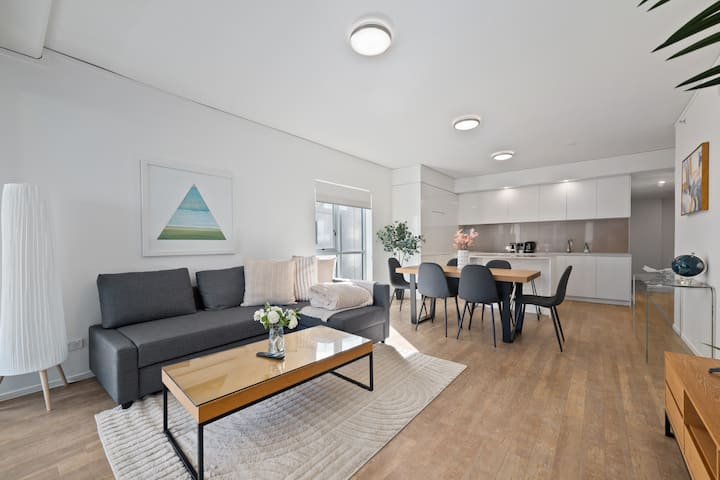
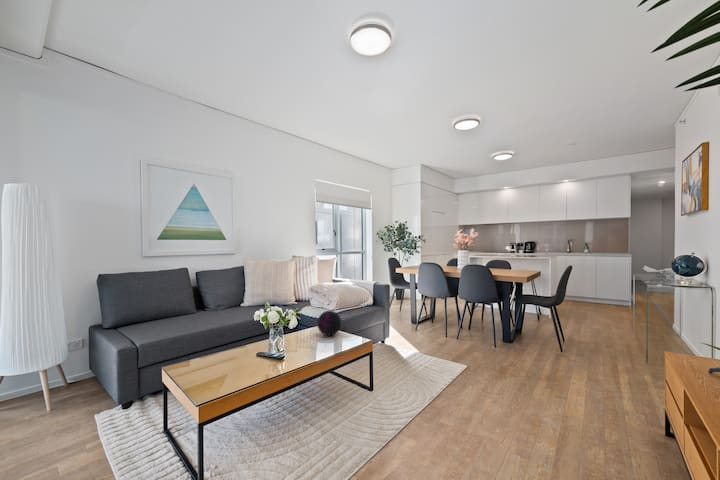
+ decorative orb [316,310,342,337]
